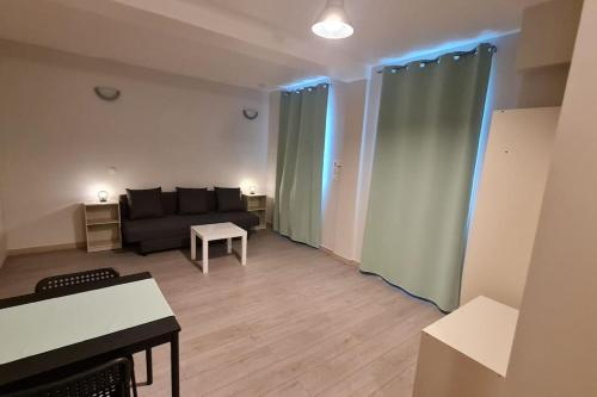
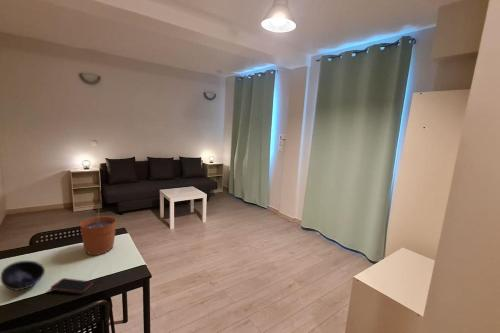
+ plant pot [79,205,118,256]
+ smartphone [50,277,94,295]
+ bowl [0,260,46,291]
